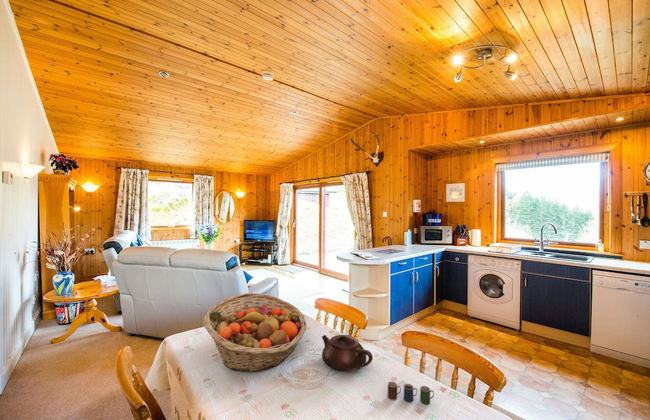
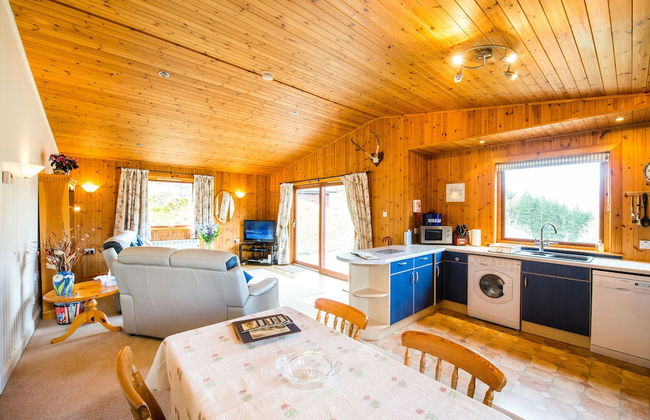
- fruit basket [203,292,307,373]
- teapot [321,334,374,373]
- cup [387,381,435,405]
